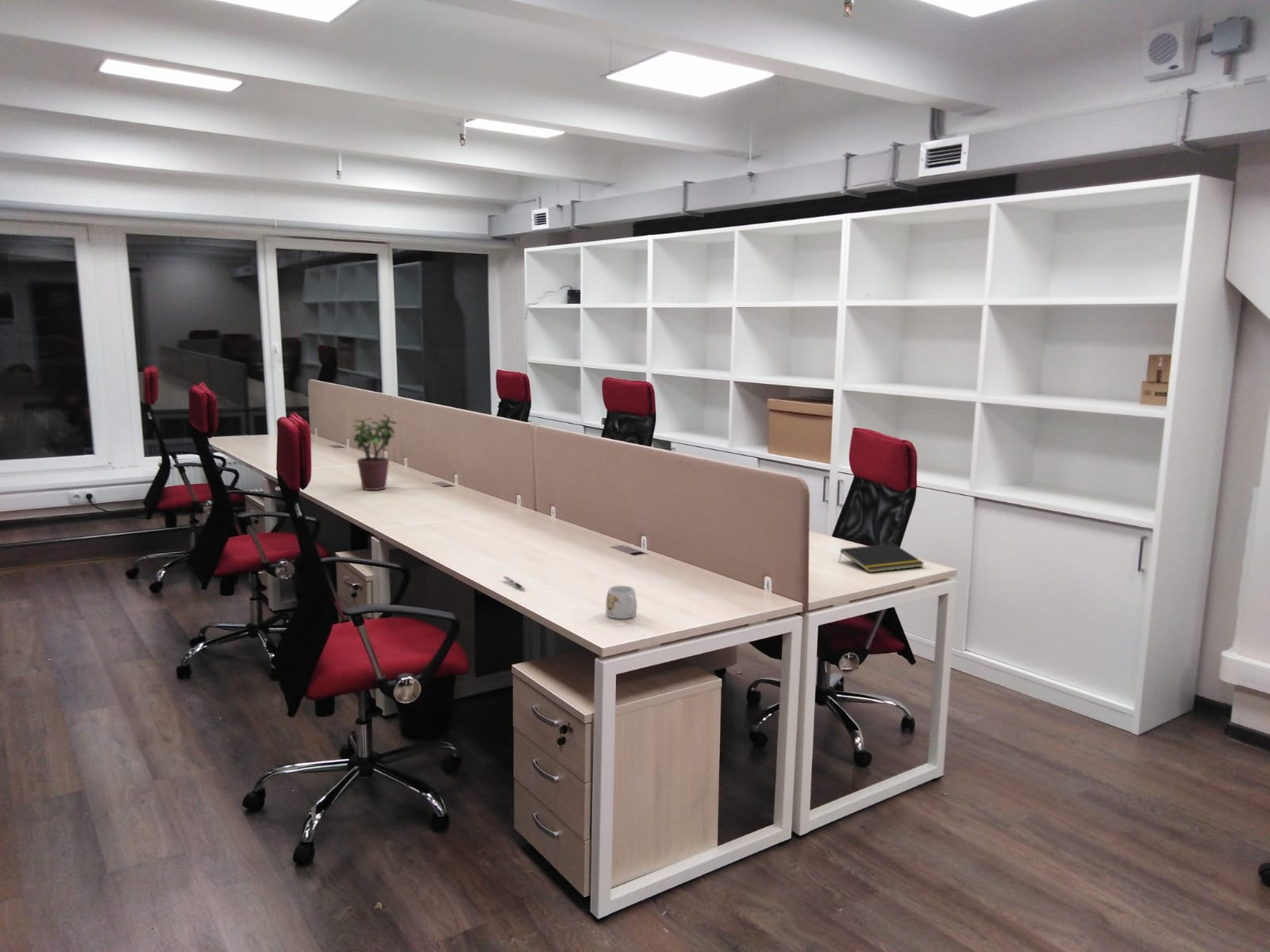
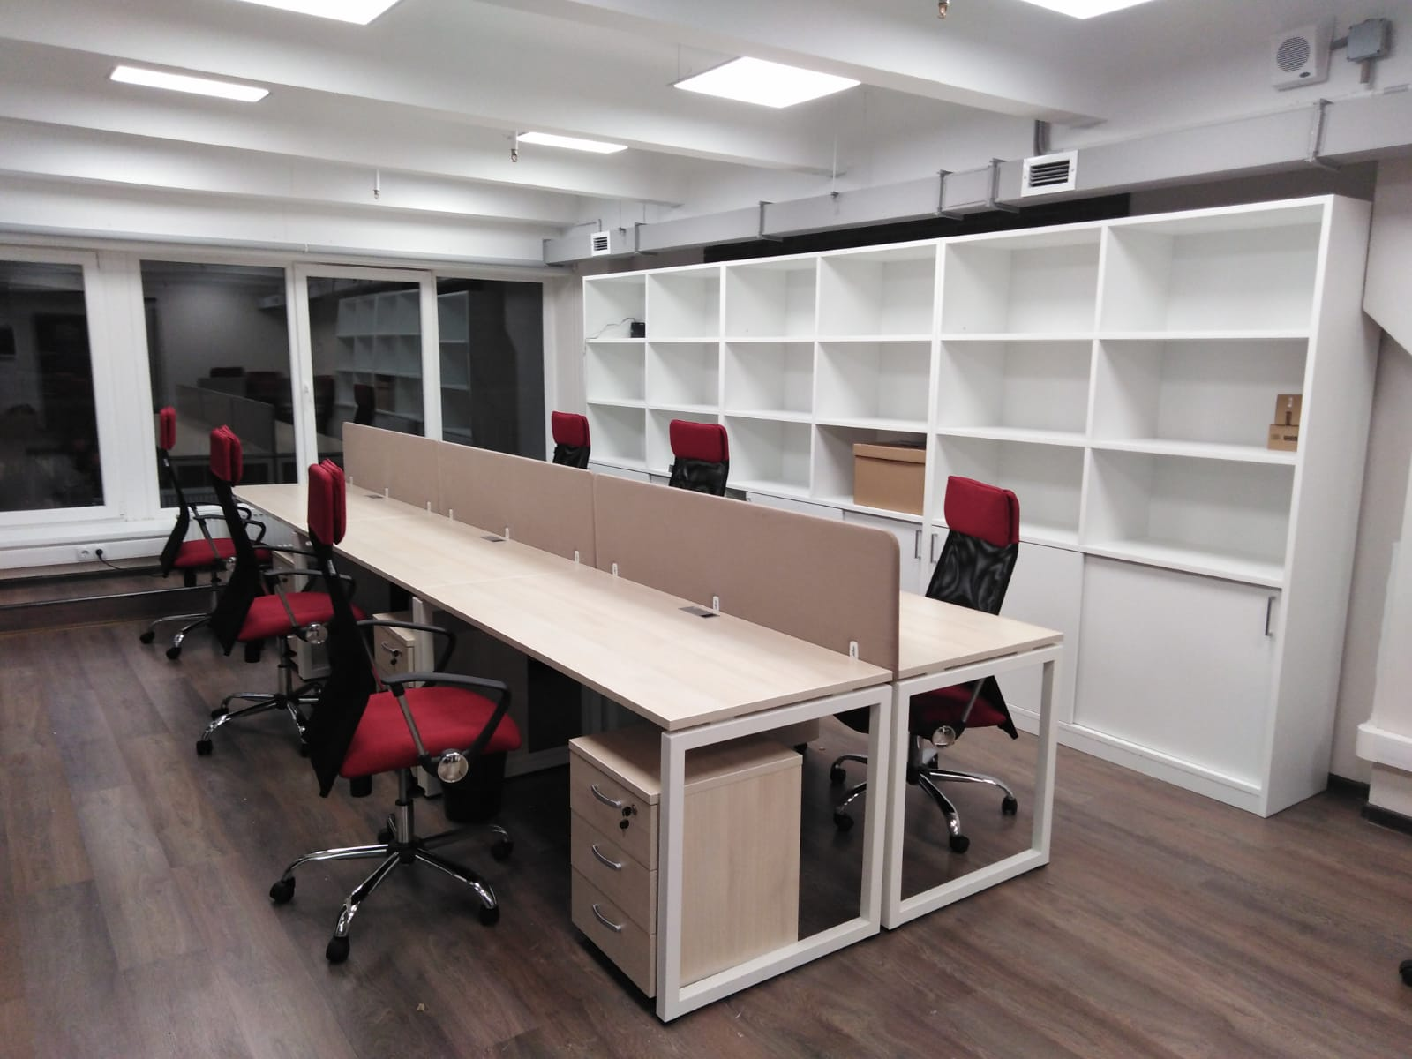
- mug [605,585,638,620]
- notepad [838,543,925,574]
- pen [502,575,526,591]
- potted plant [352,413,398,491]
